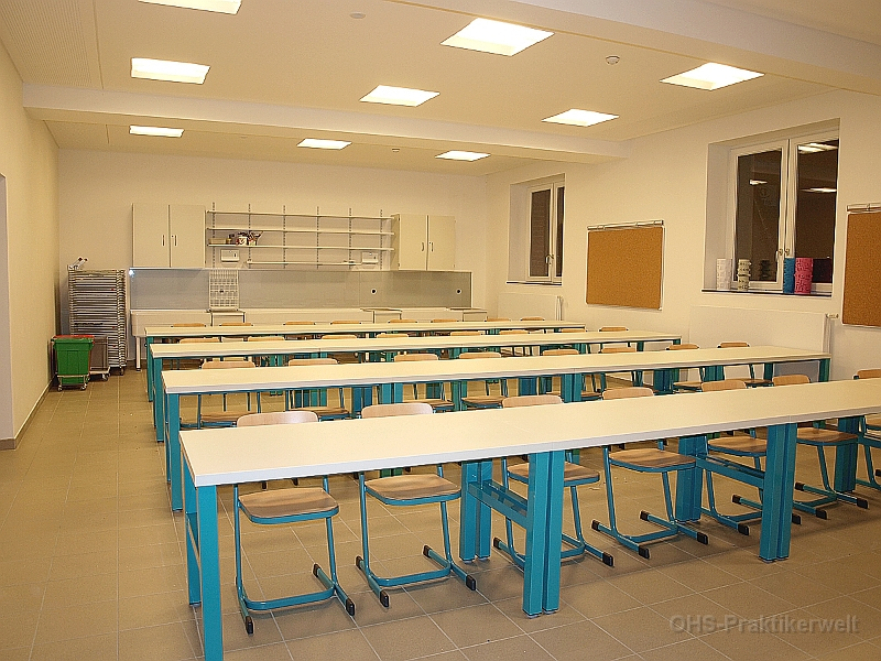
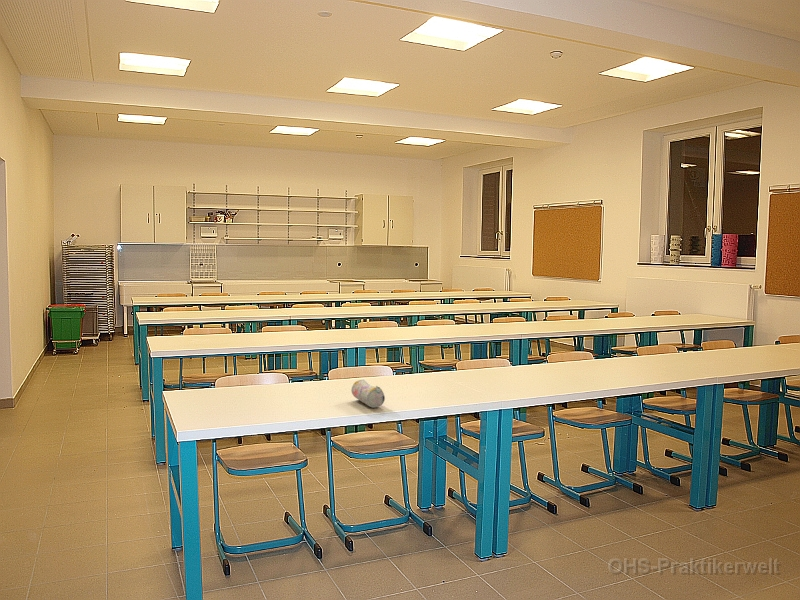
+ pencil case [350,379,386,409]
